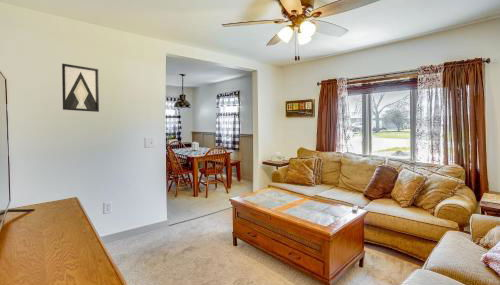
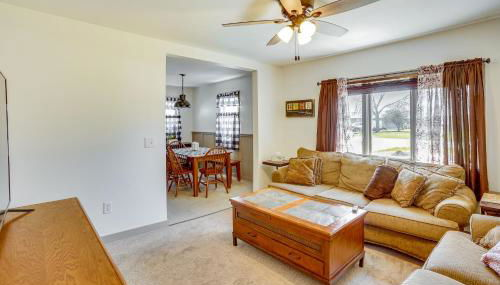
- wall art [61,62,100,113]
